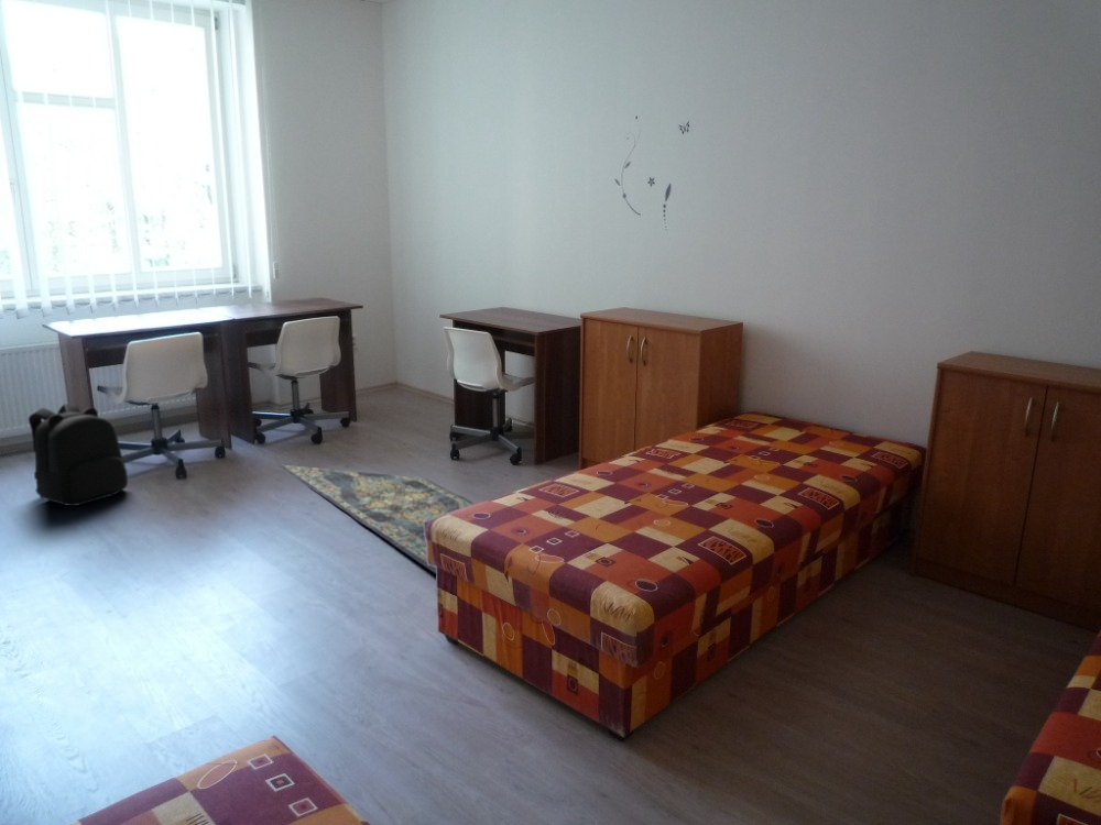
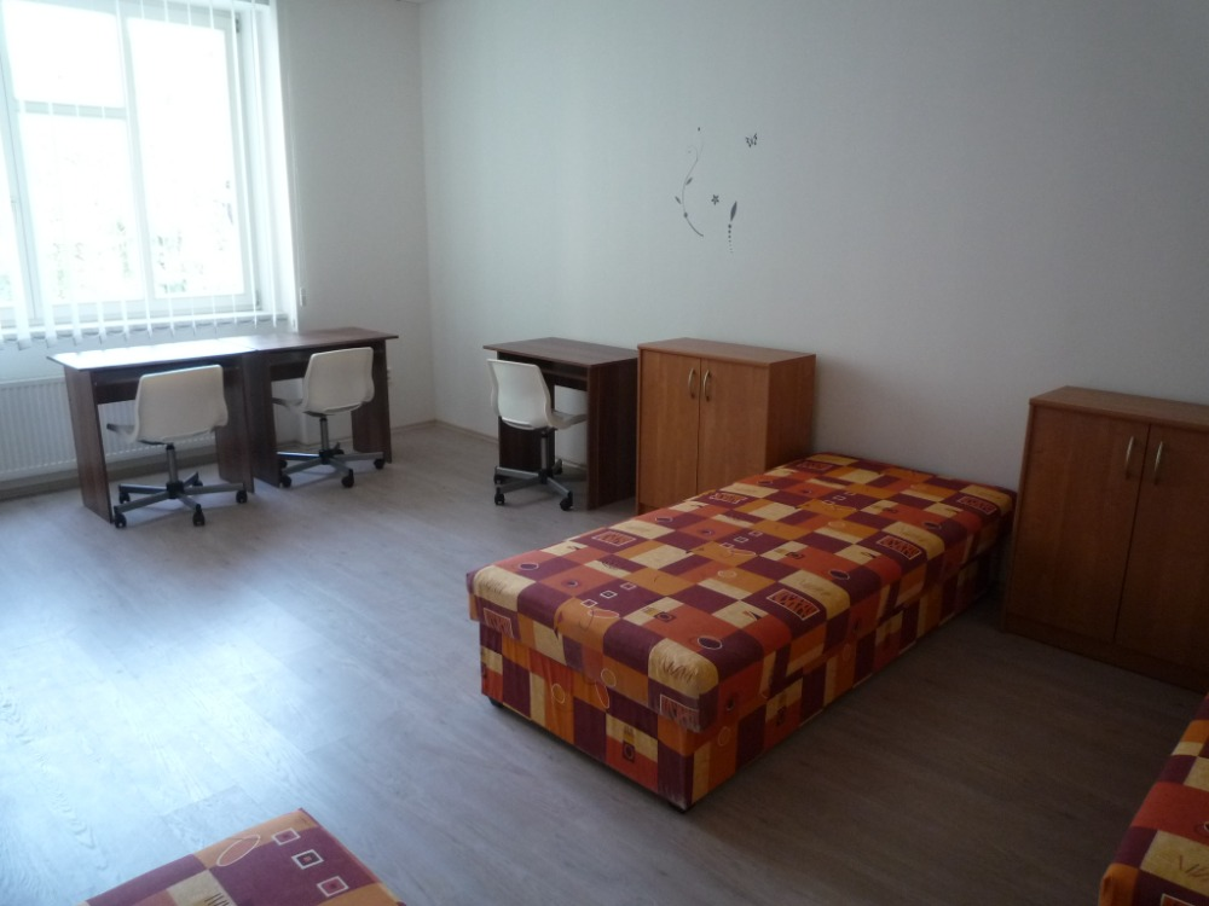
- backpack [28,403,129,507]
- rug [277,463,475,575]
